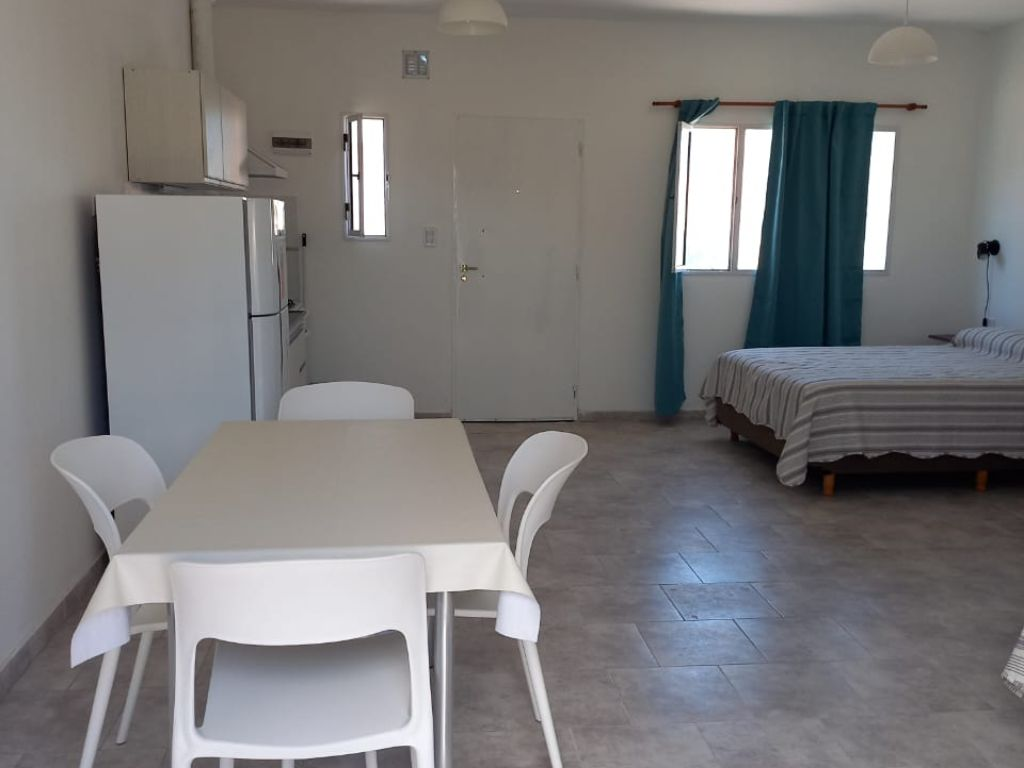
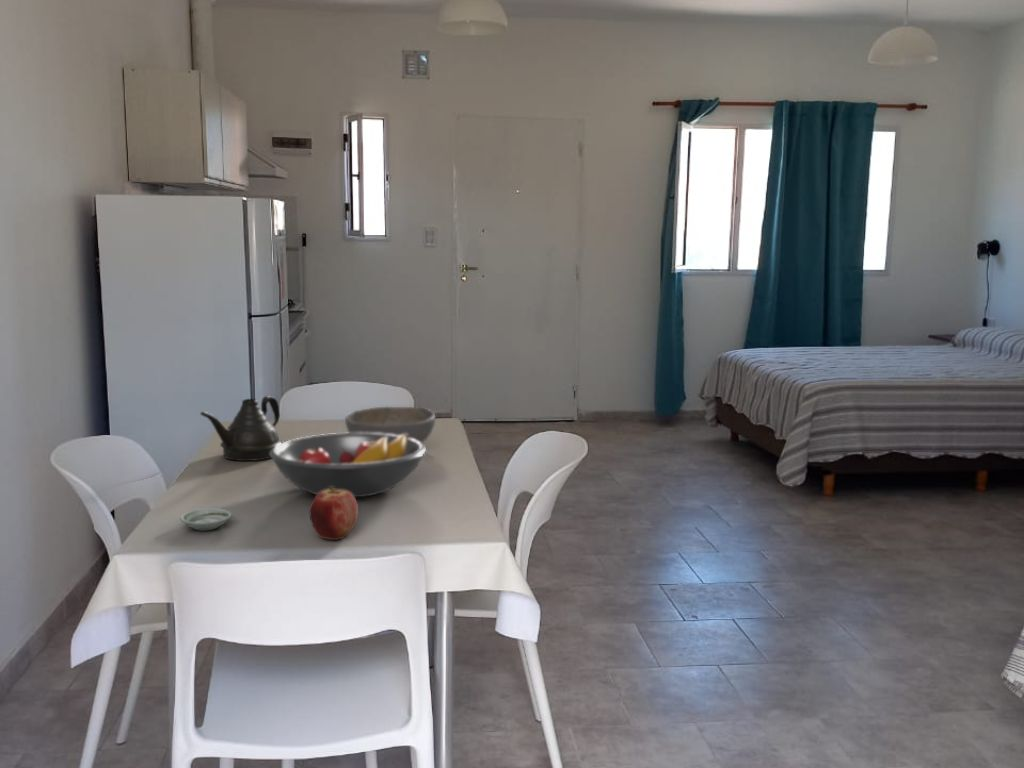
+ saucer [179,507,232,531]
+ fruit bowl [269,432,427,499]
+ bowl [344,406,436,444]
+ apple [309,487,359,541]
+ teapot [199,395,282,462]
